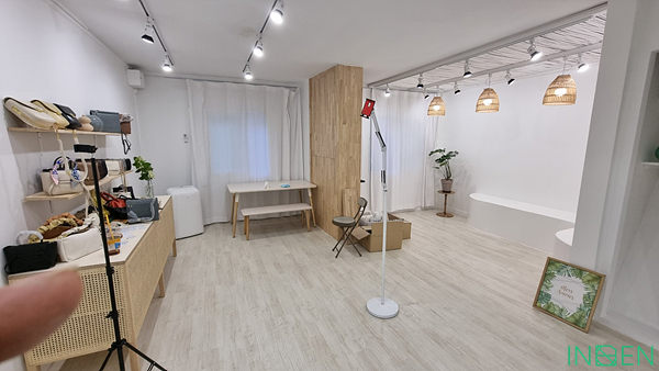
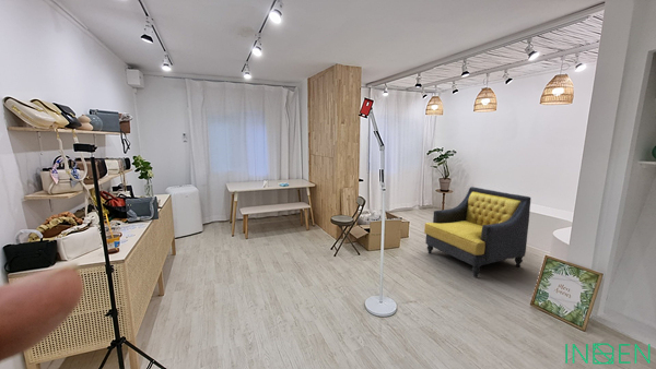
+ armchair [423,186,532,278]
